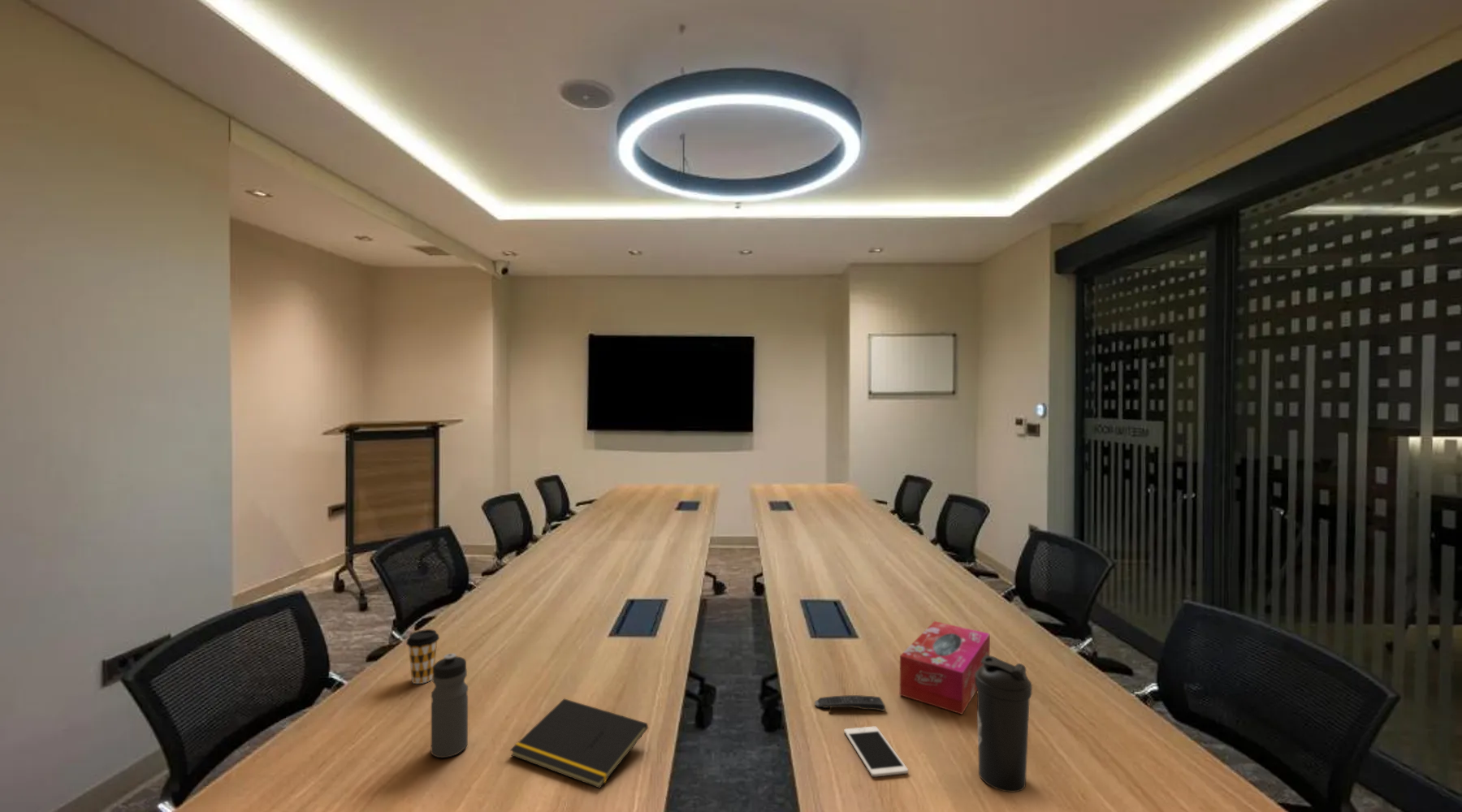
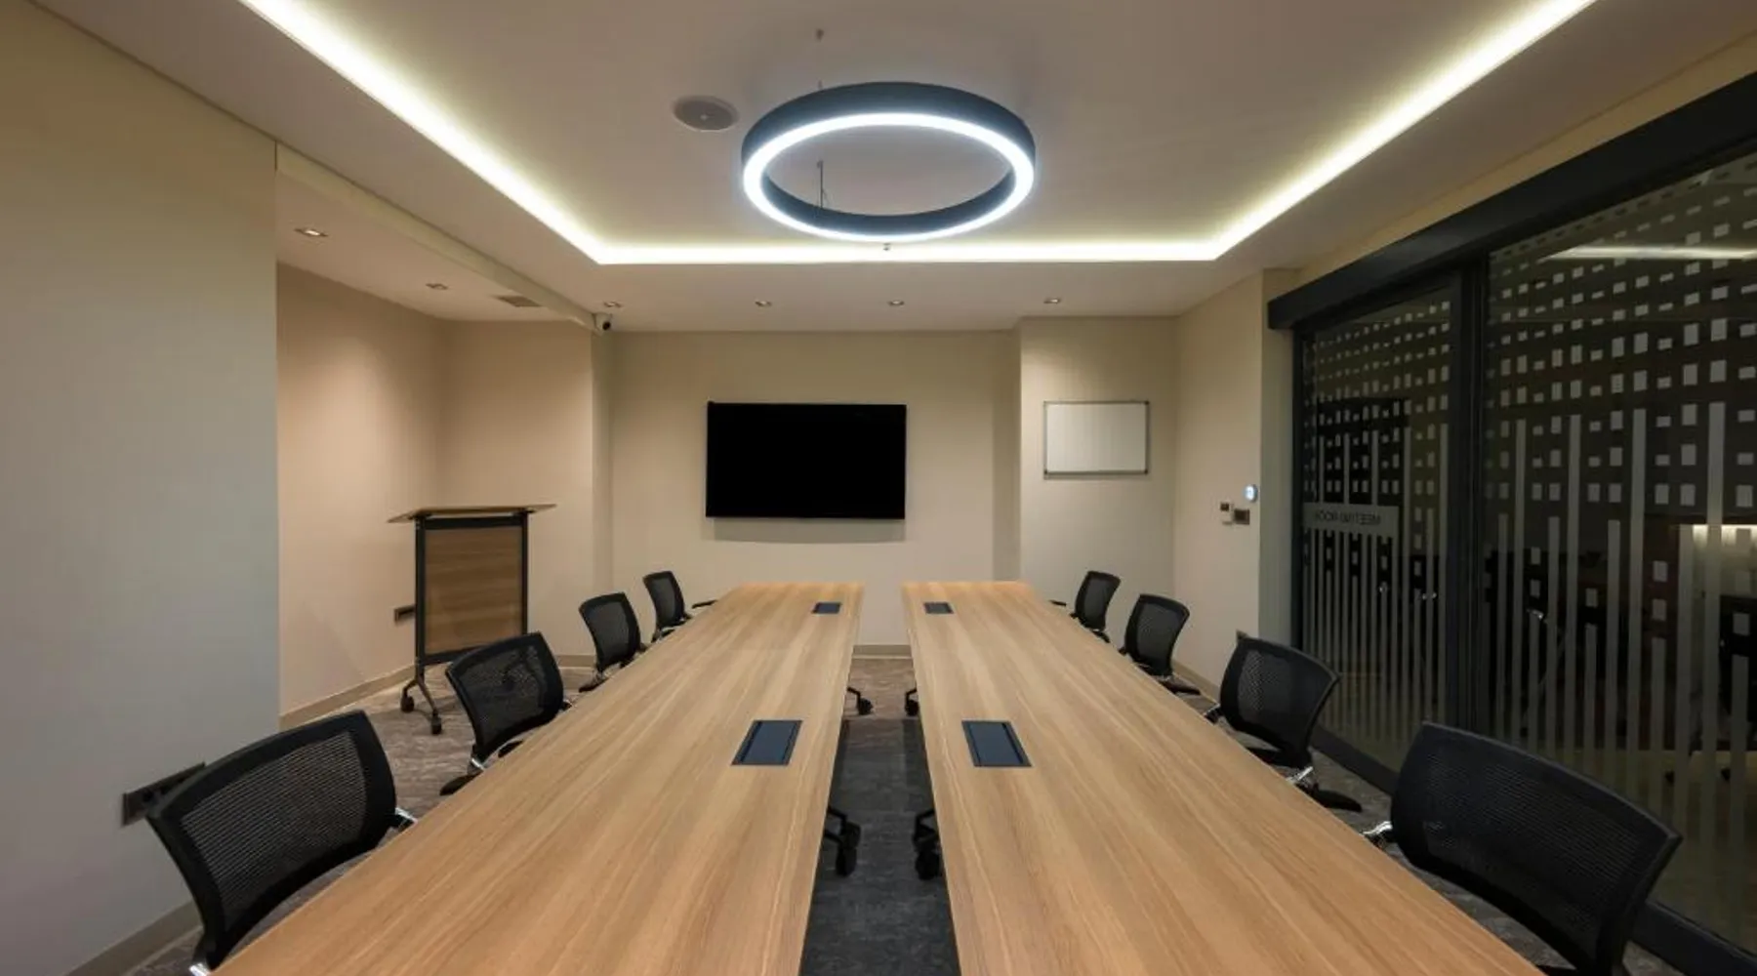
- water bottle [430,653,469,758]
- remote control [814,694,886,712]
- tissue box [898,620,991,715]
- coffee cup [405,628,440,685]
- notepad [509,698,649,789]
- water bottle [975,654,1033,793]
- cell phone [843,726,909,777]
